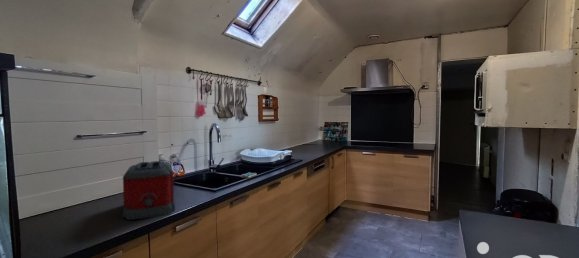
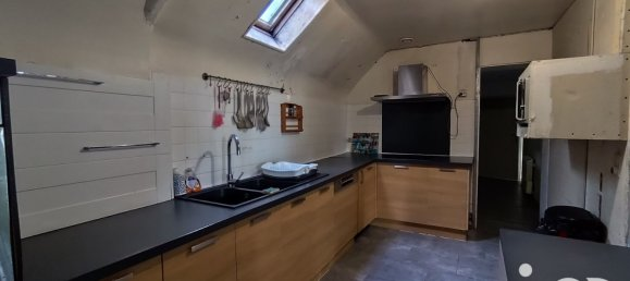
- toaster [122,160,176,221]
